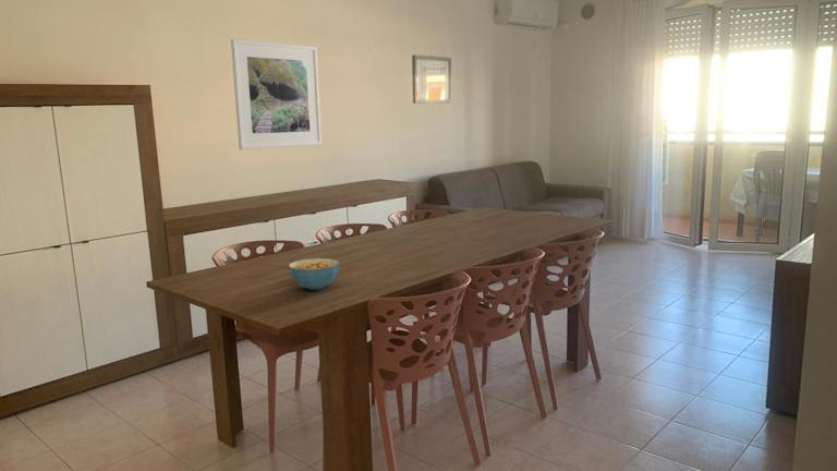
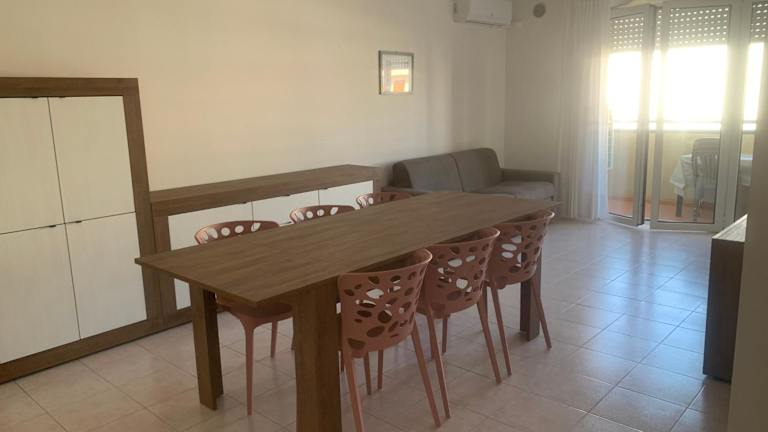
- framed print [230,38,323,150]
- cereal bowl [288,257,340,291]
